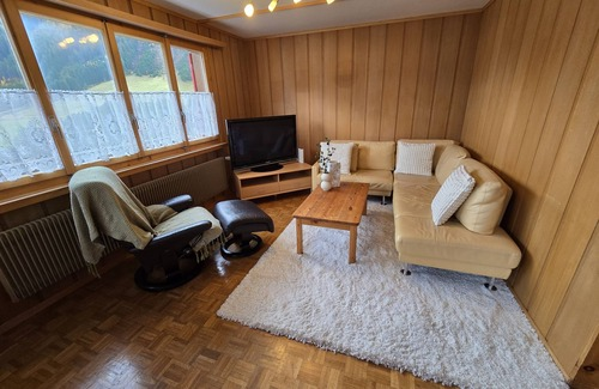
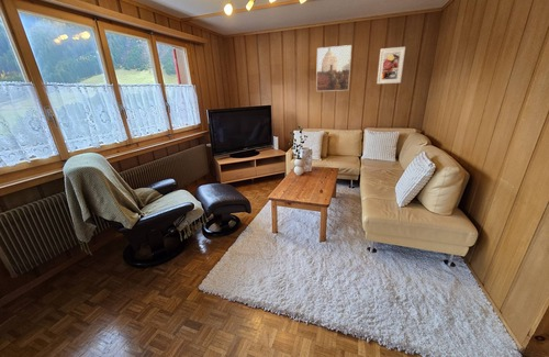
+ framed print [315,44,352,92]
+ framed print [376,46,406,85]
